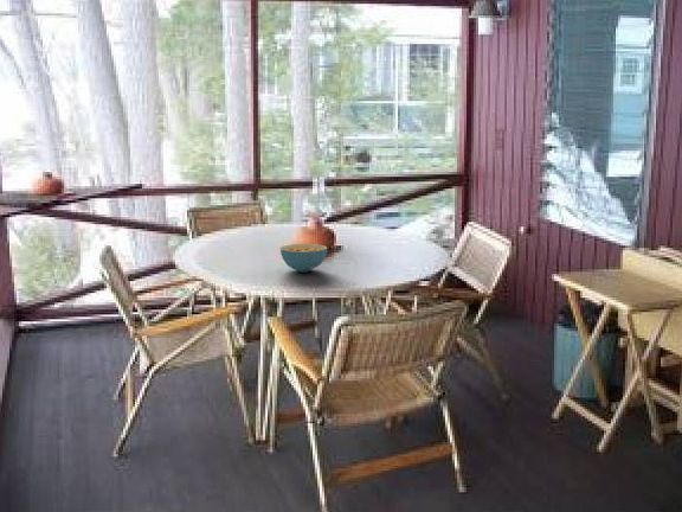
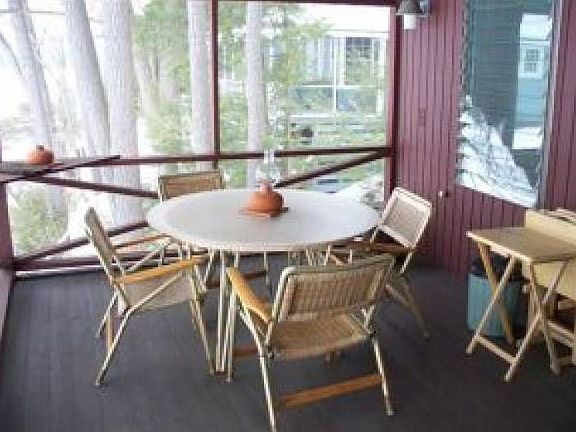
- cereal bowl [278,243,328,273]
